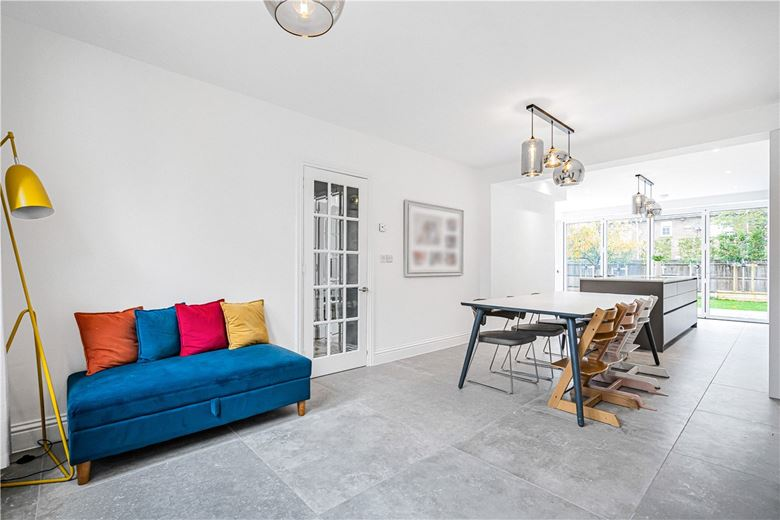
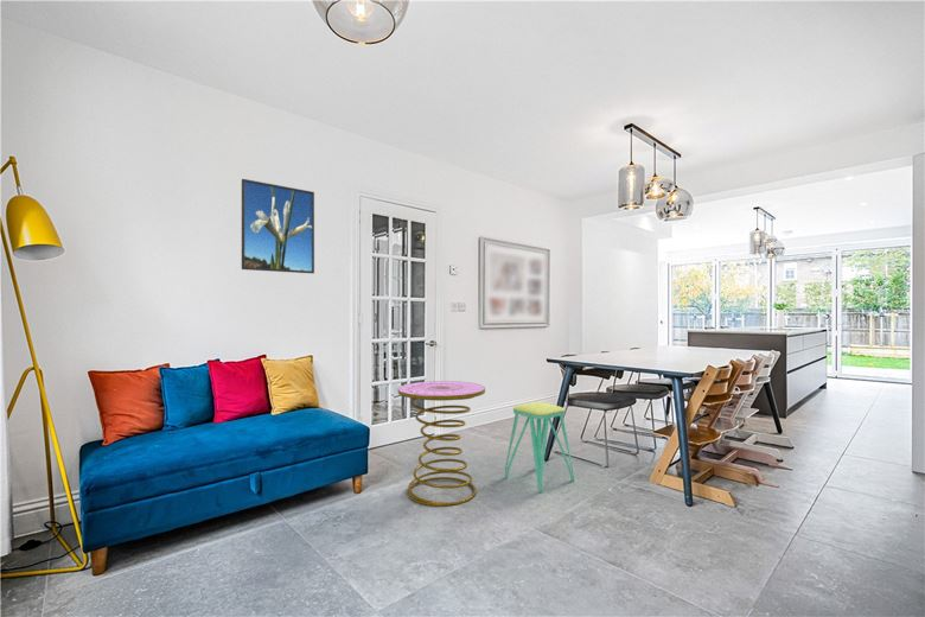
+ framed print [241,178,315,274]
+ stool [504,401,575,494]
+ side table [397,380,486,508]
